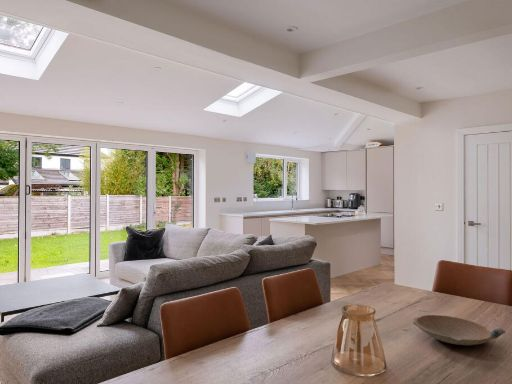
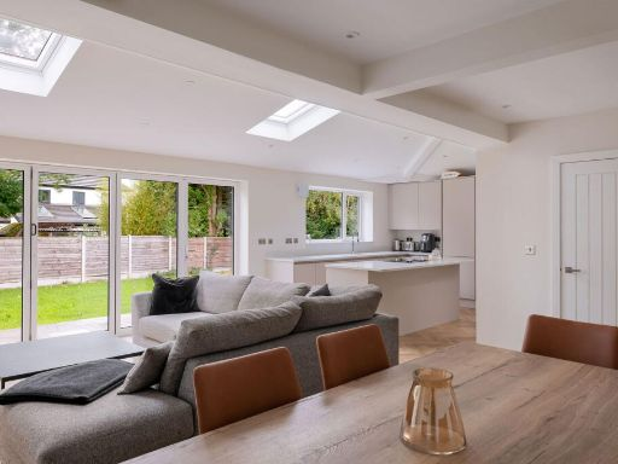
- bowl [412,314,507,346]
